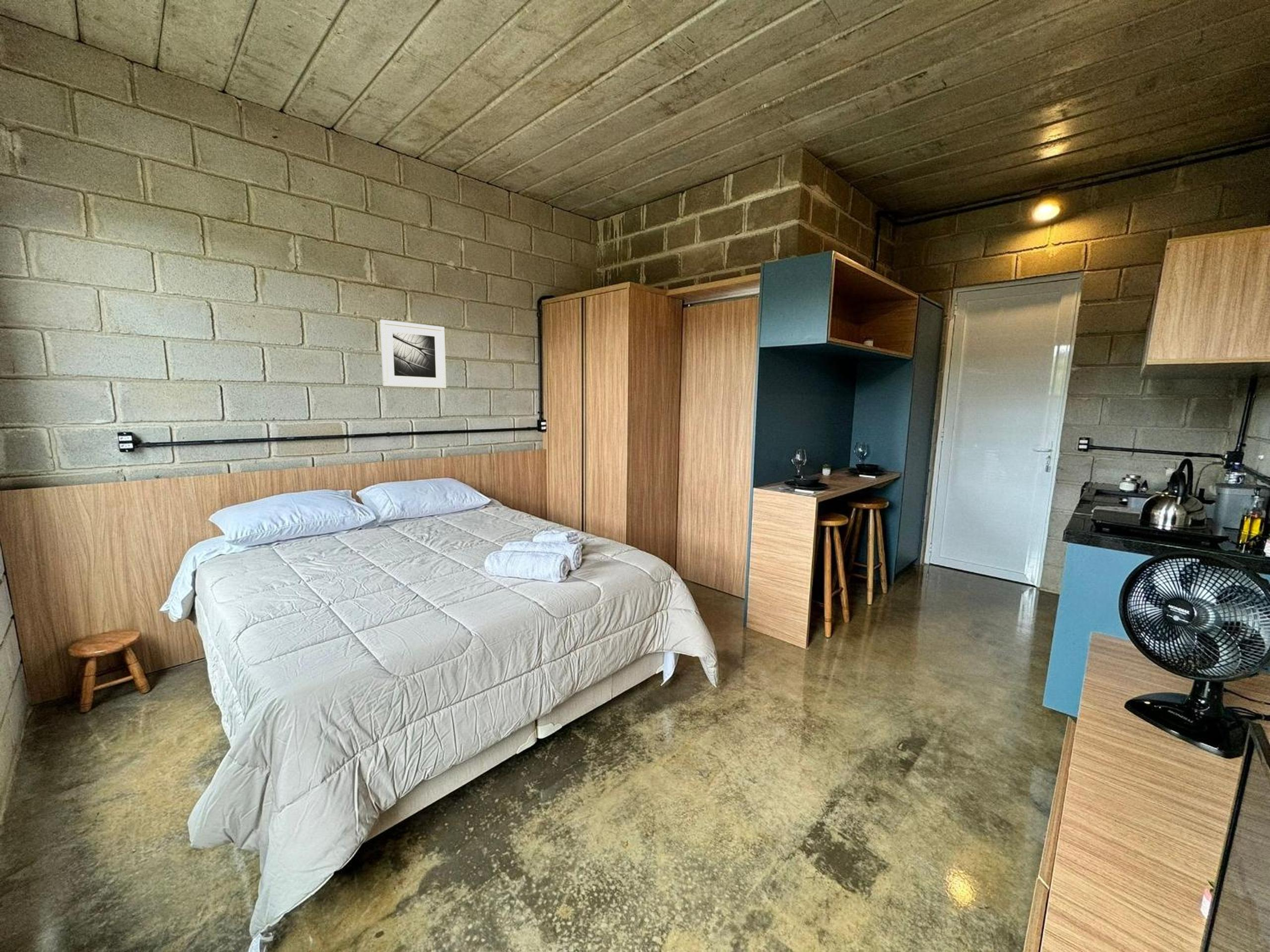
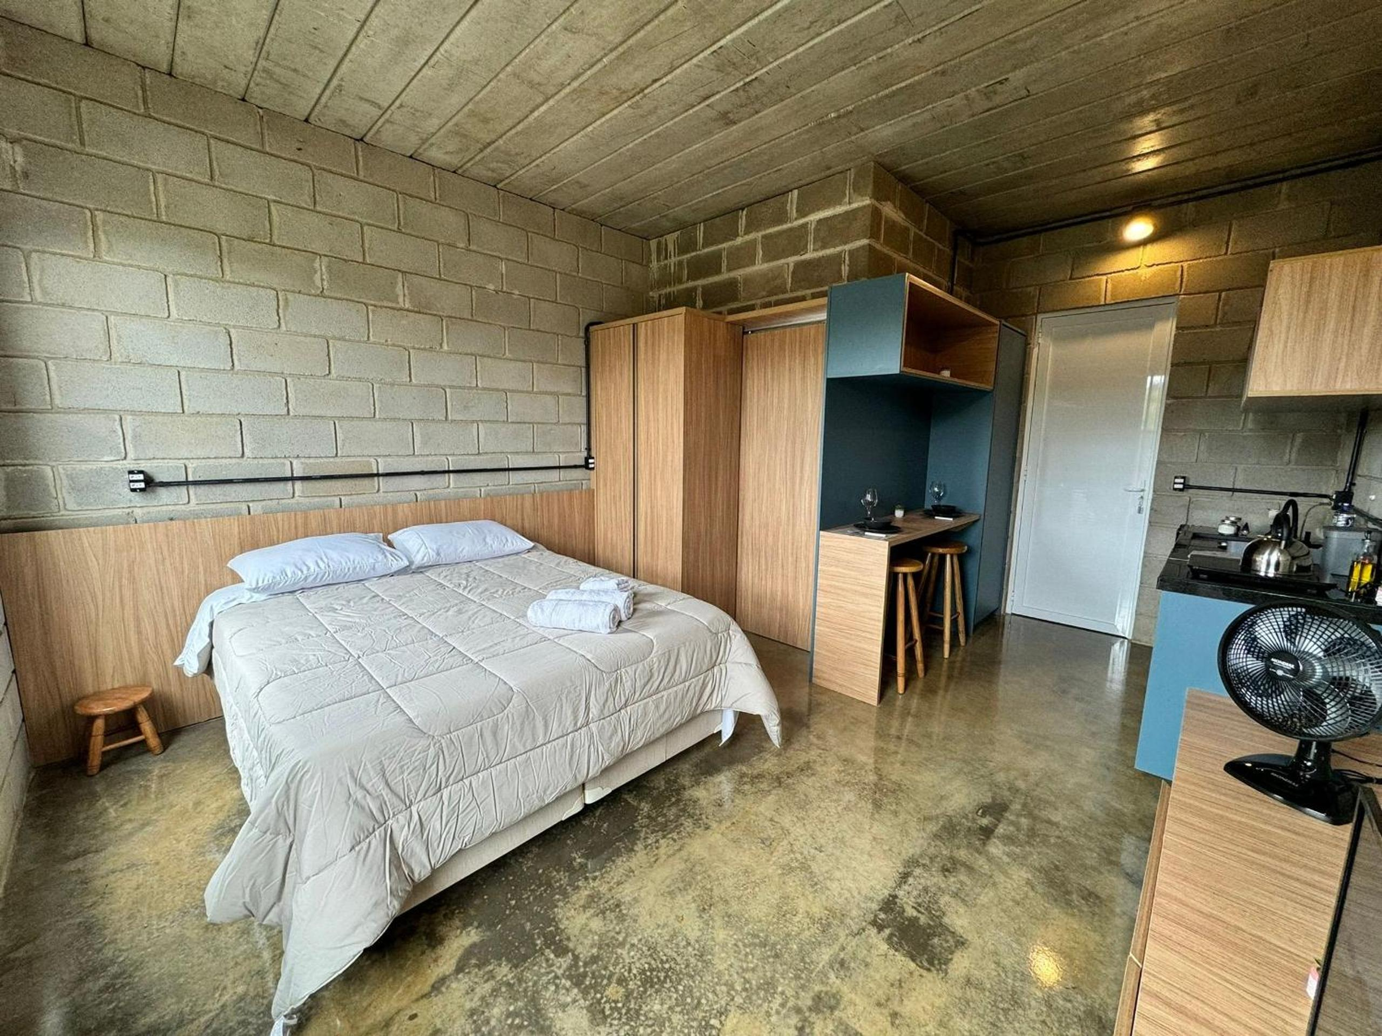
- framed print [380,319,446,389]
